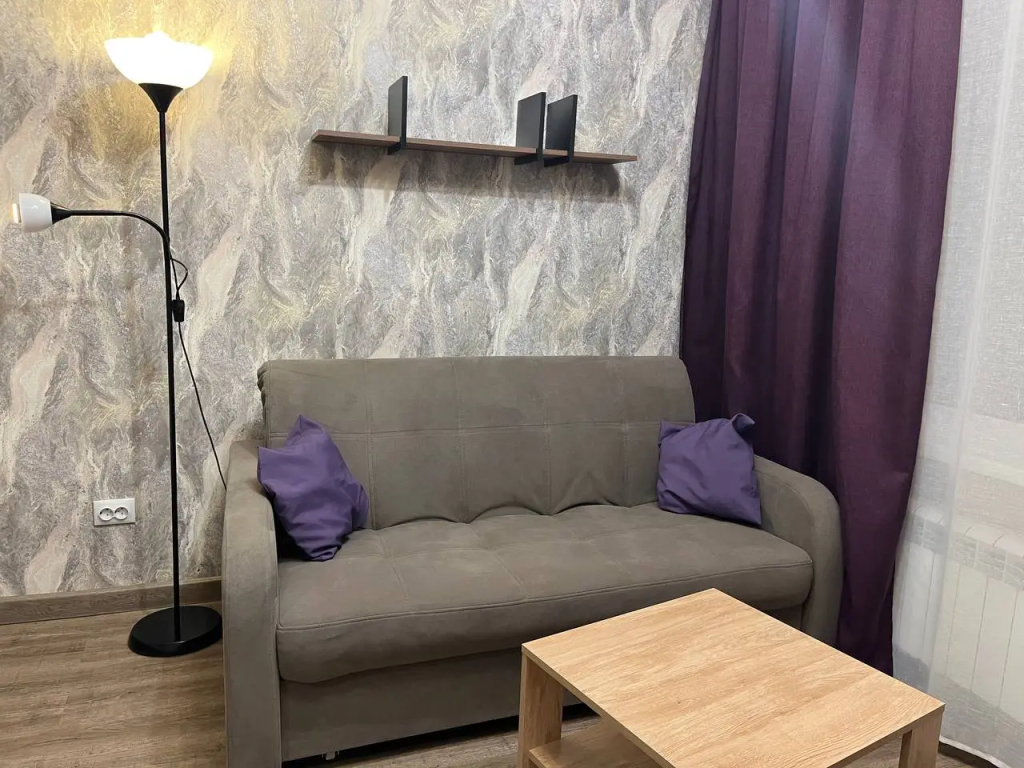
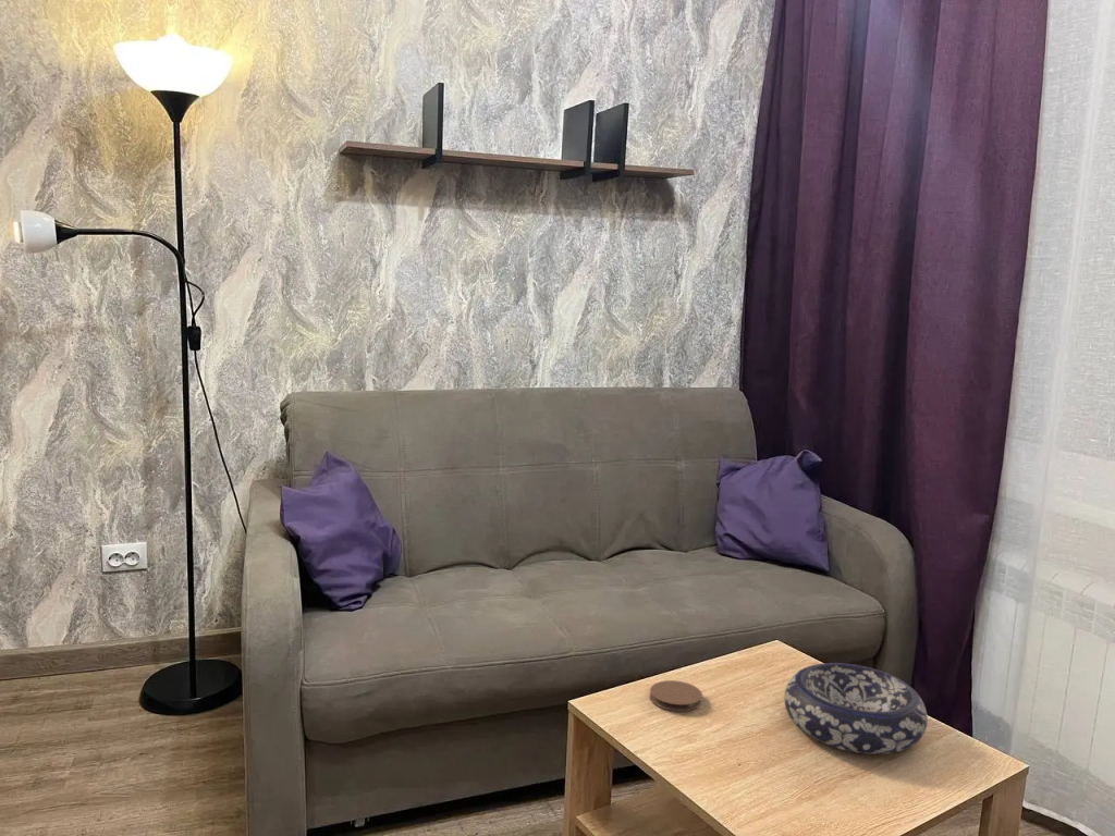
+ coaster [649,679,703,712]
+ decorative bowl [783,662,929,755]
